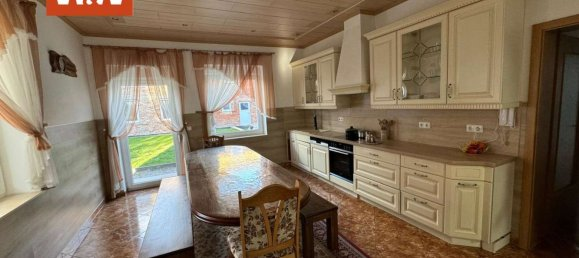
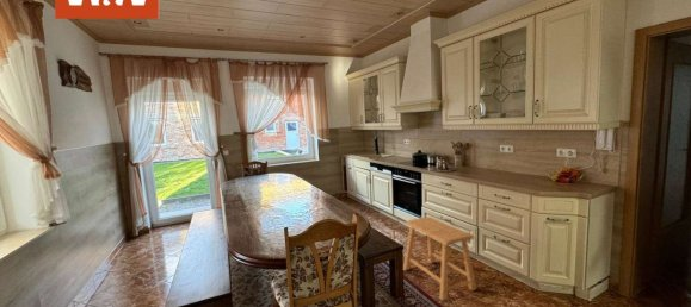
+ stool [402,215,477,301]
